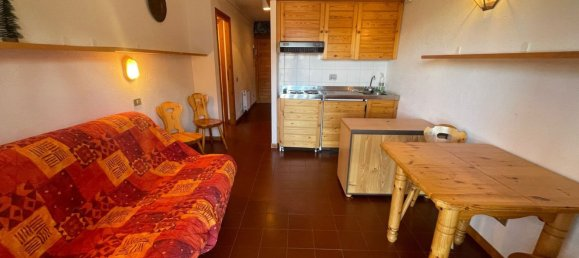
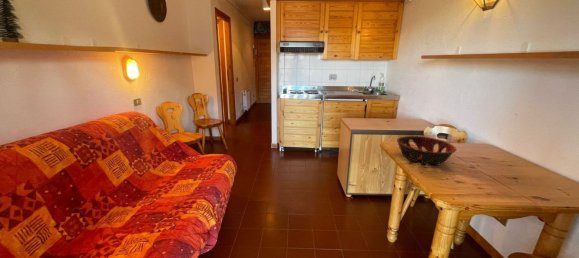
+ decorative bowl [396,135,457,165]
